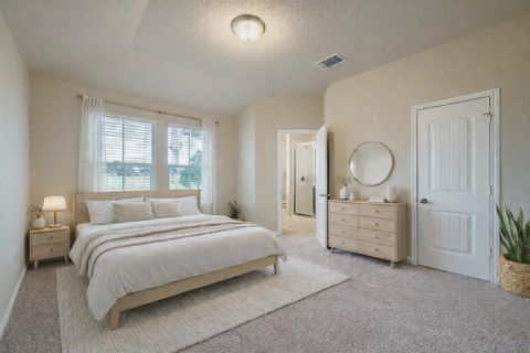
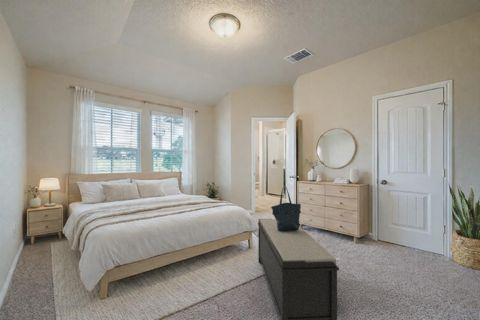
+ bench [257,218,340,320]
+ tote bag [270,186,302,231]
